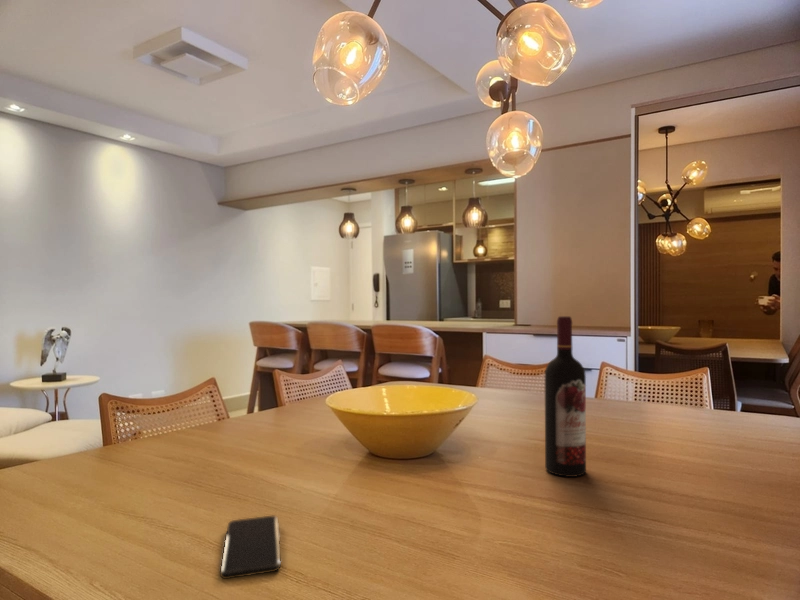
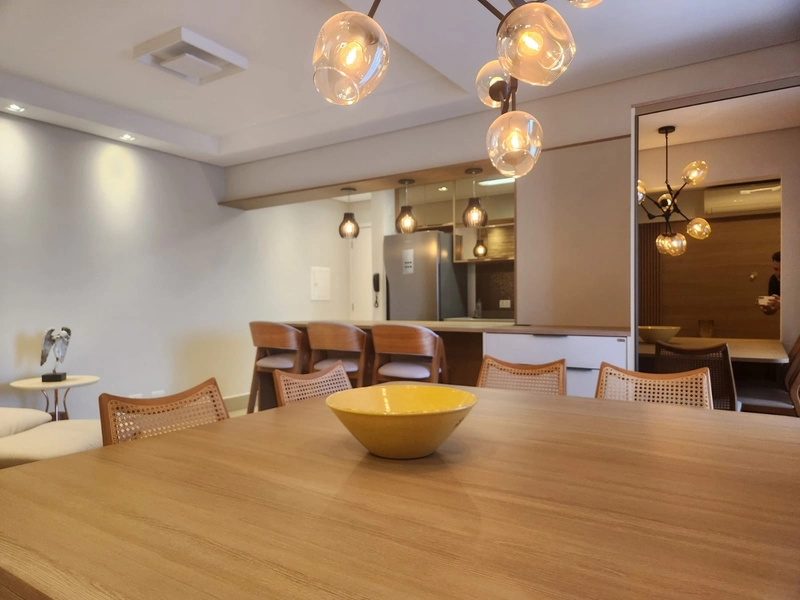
- wine bottle [544,315,587,478]
- smartphone [219,515,282,580]
